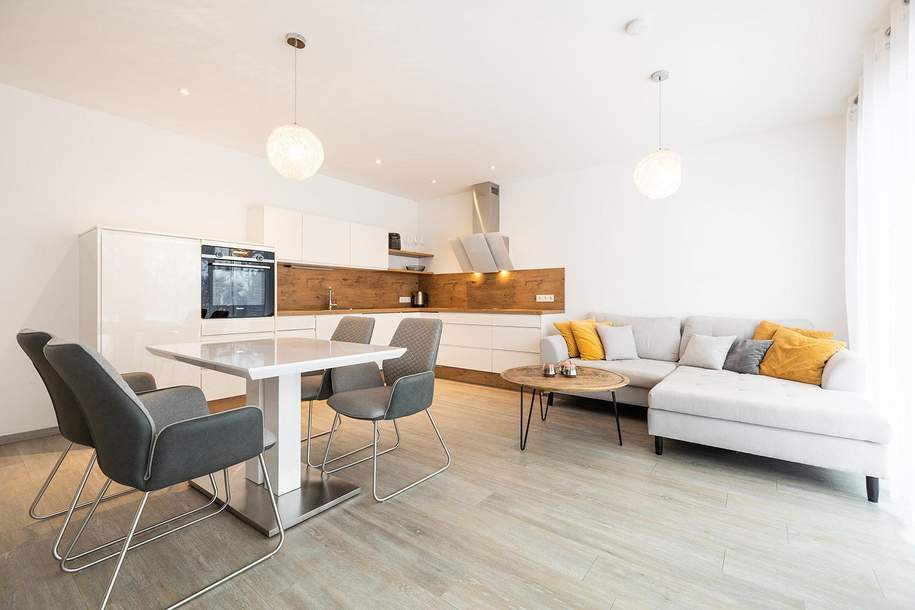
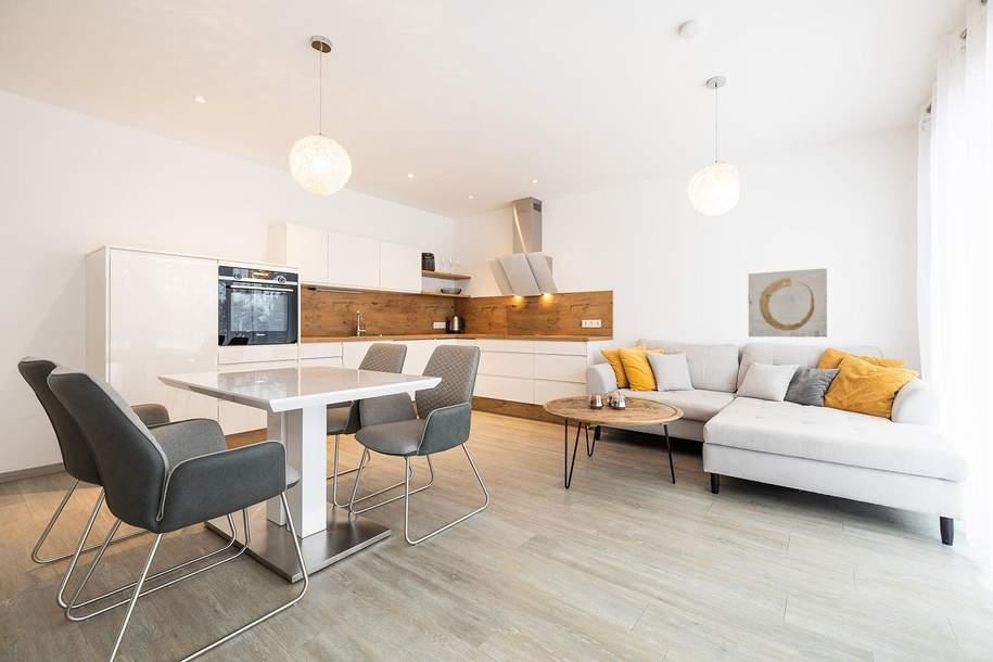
+ wall art [748,267,828,339]
